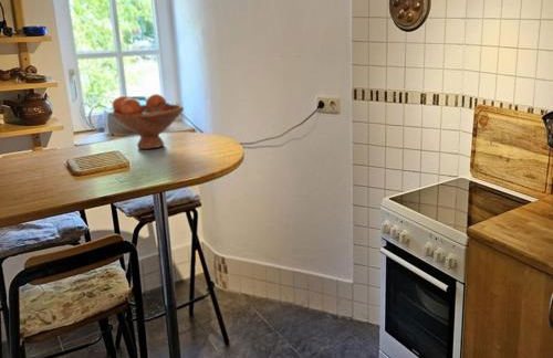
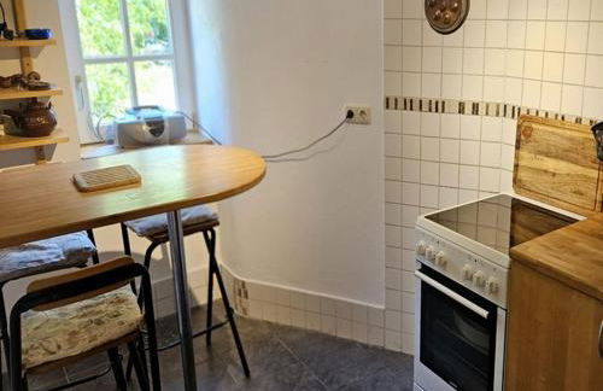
- fruit bowl [109,93,185,150]
